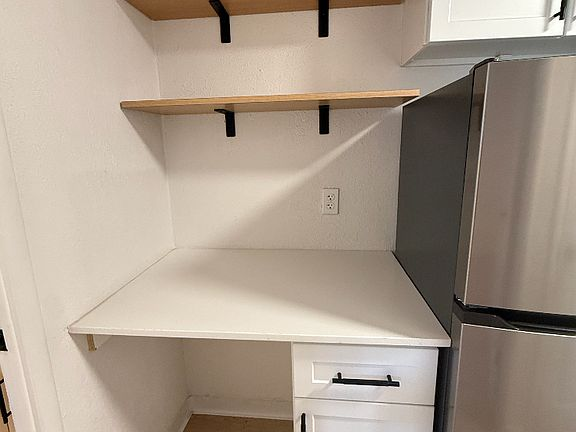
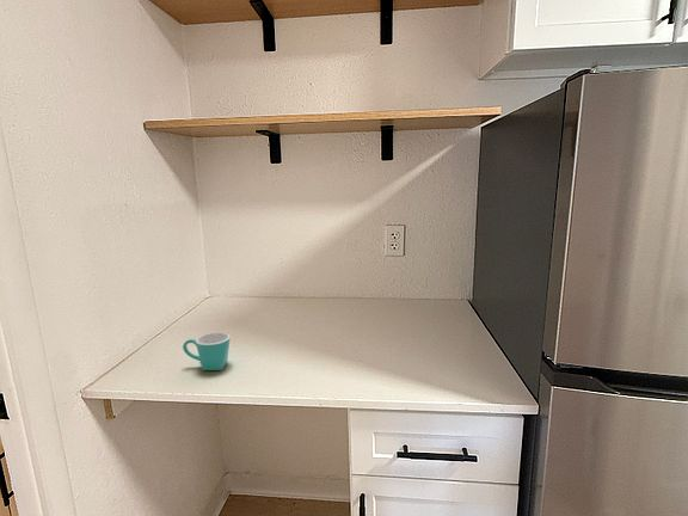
+ mug [182,331,232,371]
